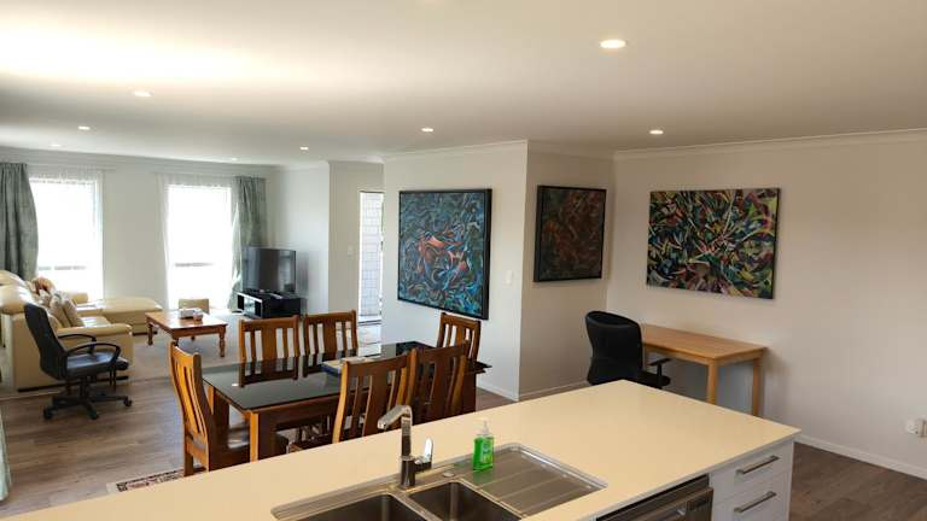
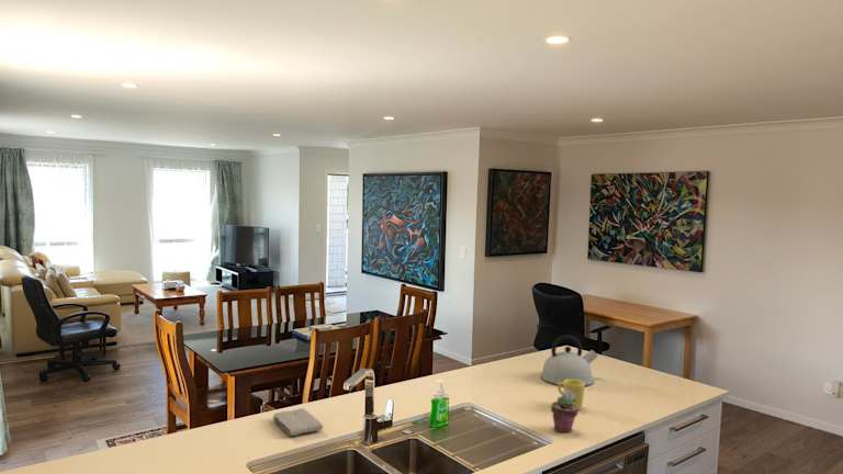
+ mug [557,379,586,411]
+ washcloth [272,407,324,437]
+ potted succulent [550,395,580,433]
+ kettle [540,334,599,387]
